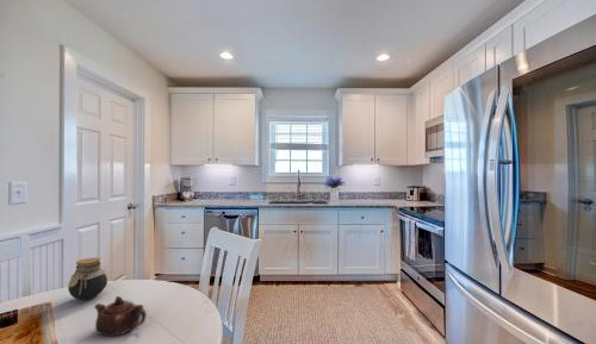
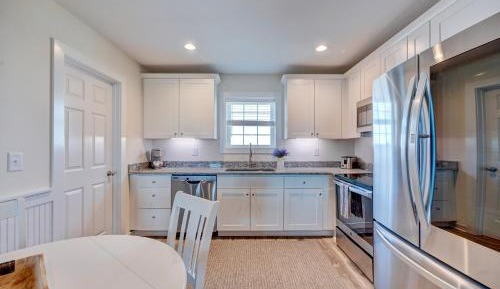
- teapot [93,295,148,337]
- jar [67,257,108,301]
